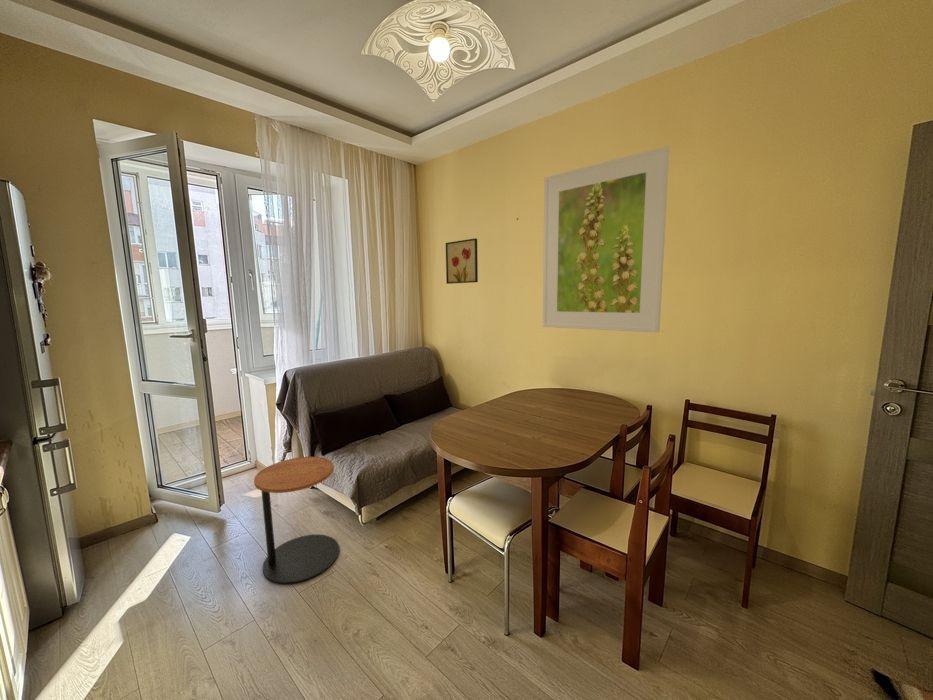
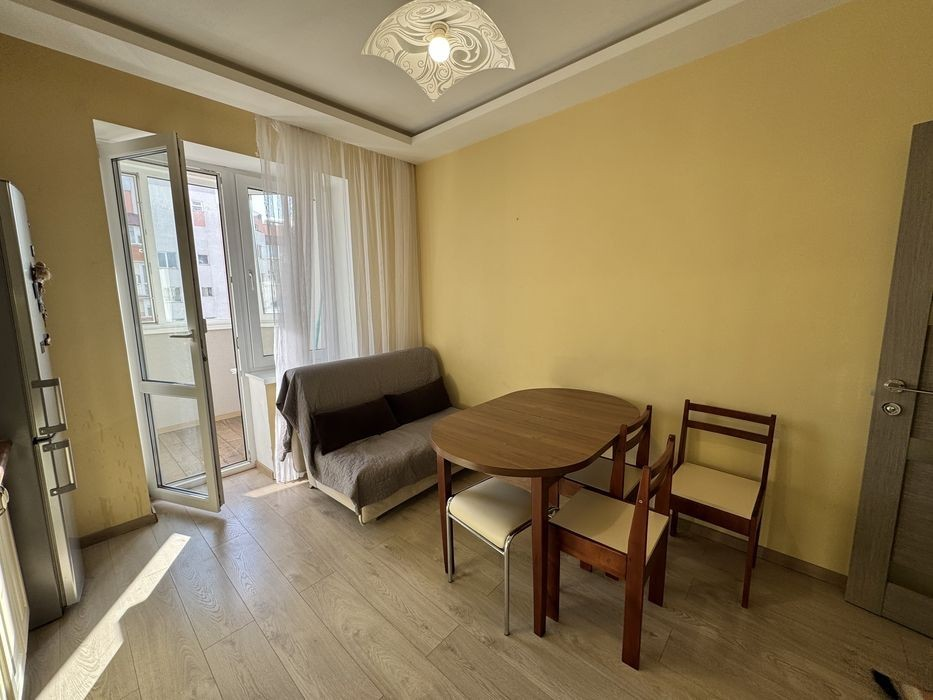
- wall art [445,237,479,285]
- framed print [542,145,671,334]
- side table [253,456,340,585]
